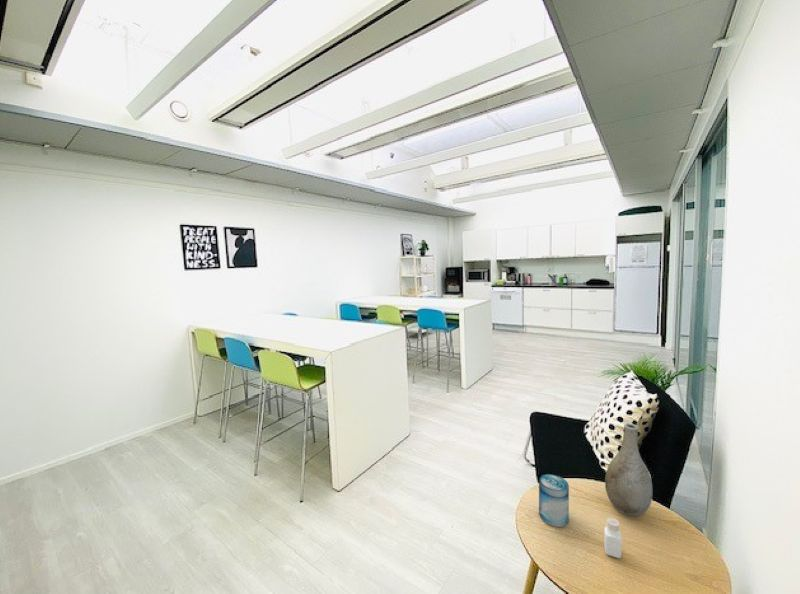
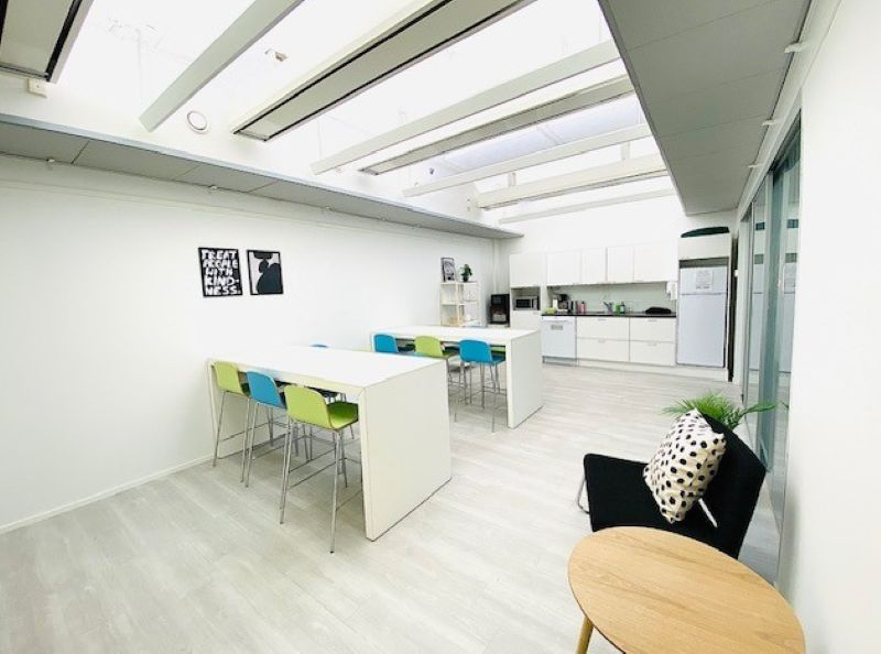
- beverage can [538,473,570,528]
- pepper shaker [603,517,623,559]
- vase [604,422,653,517]
